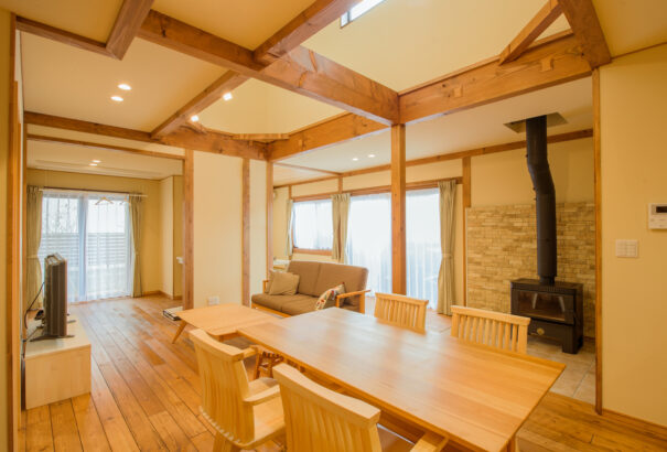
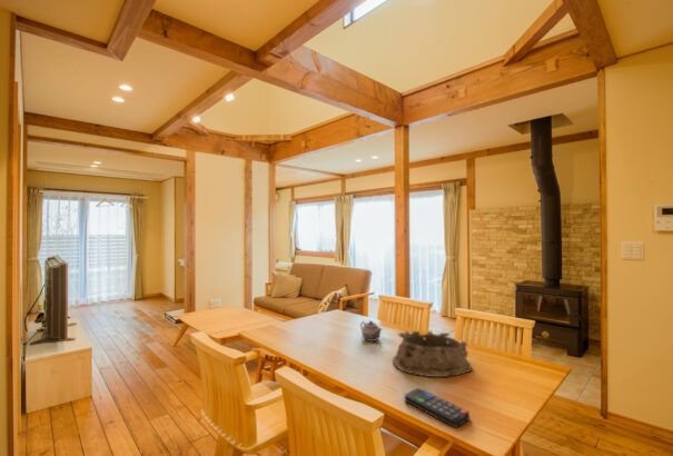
+ teapot [359,319,383,343]
+ remote control [404,387,471,429]
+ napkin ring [392,329,473,378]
